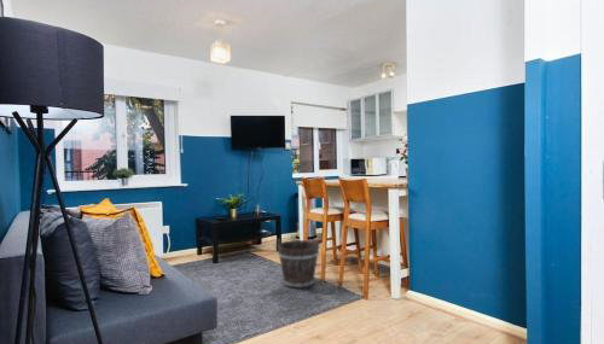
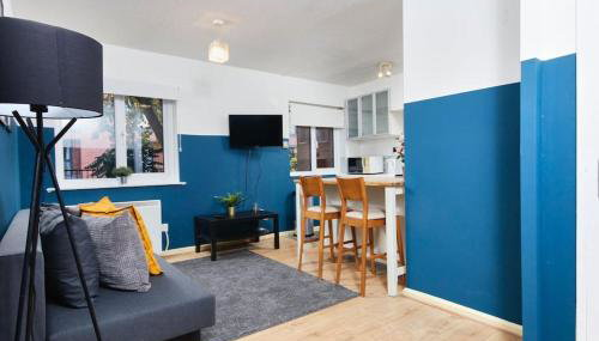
- bucket [275,238,321,290]
